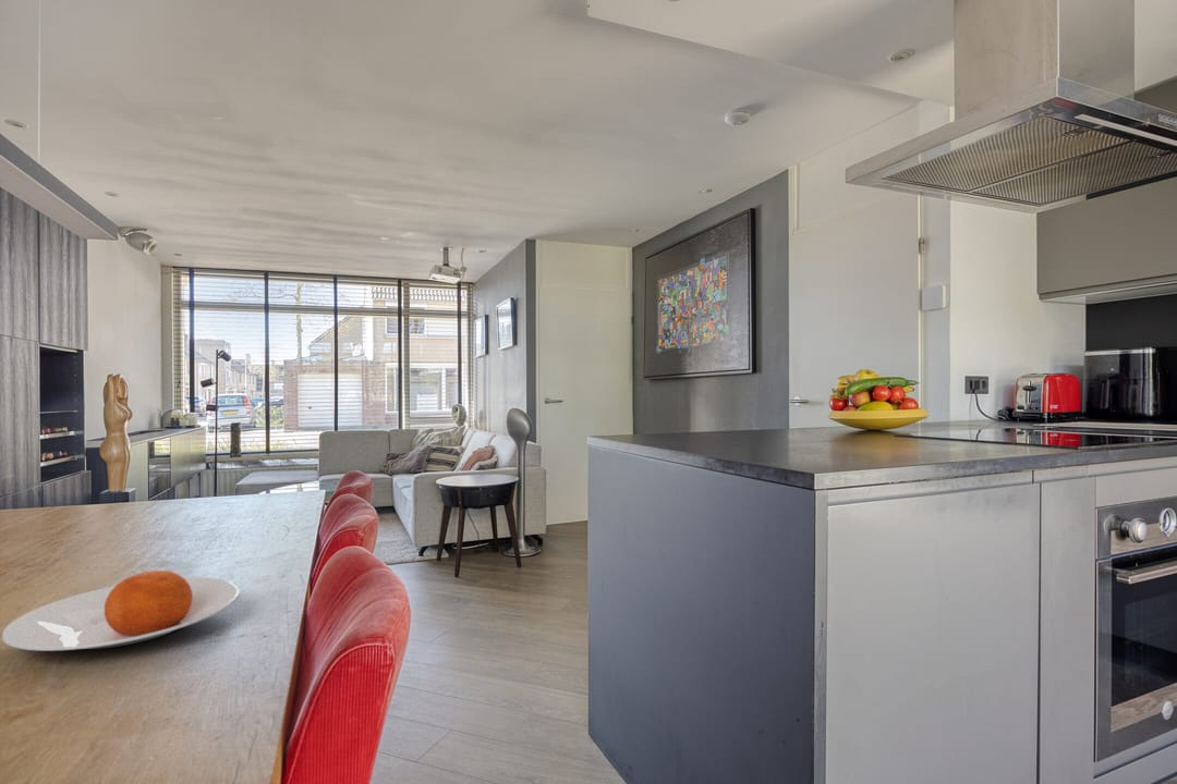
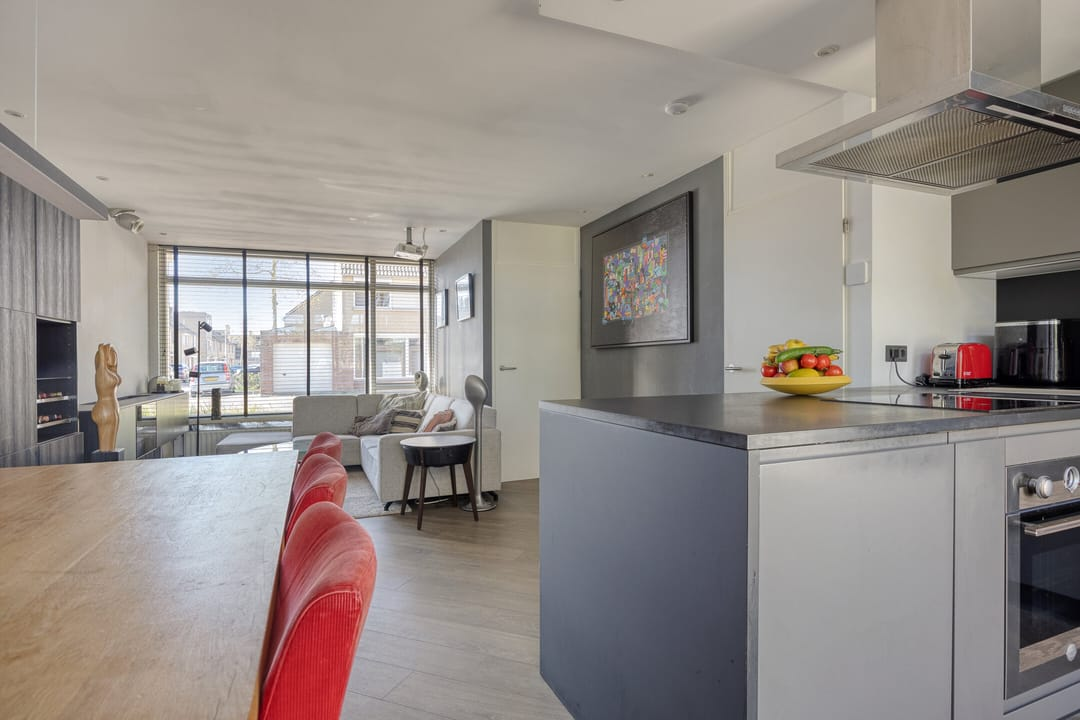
- plate [1,569,241,652]
